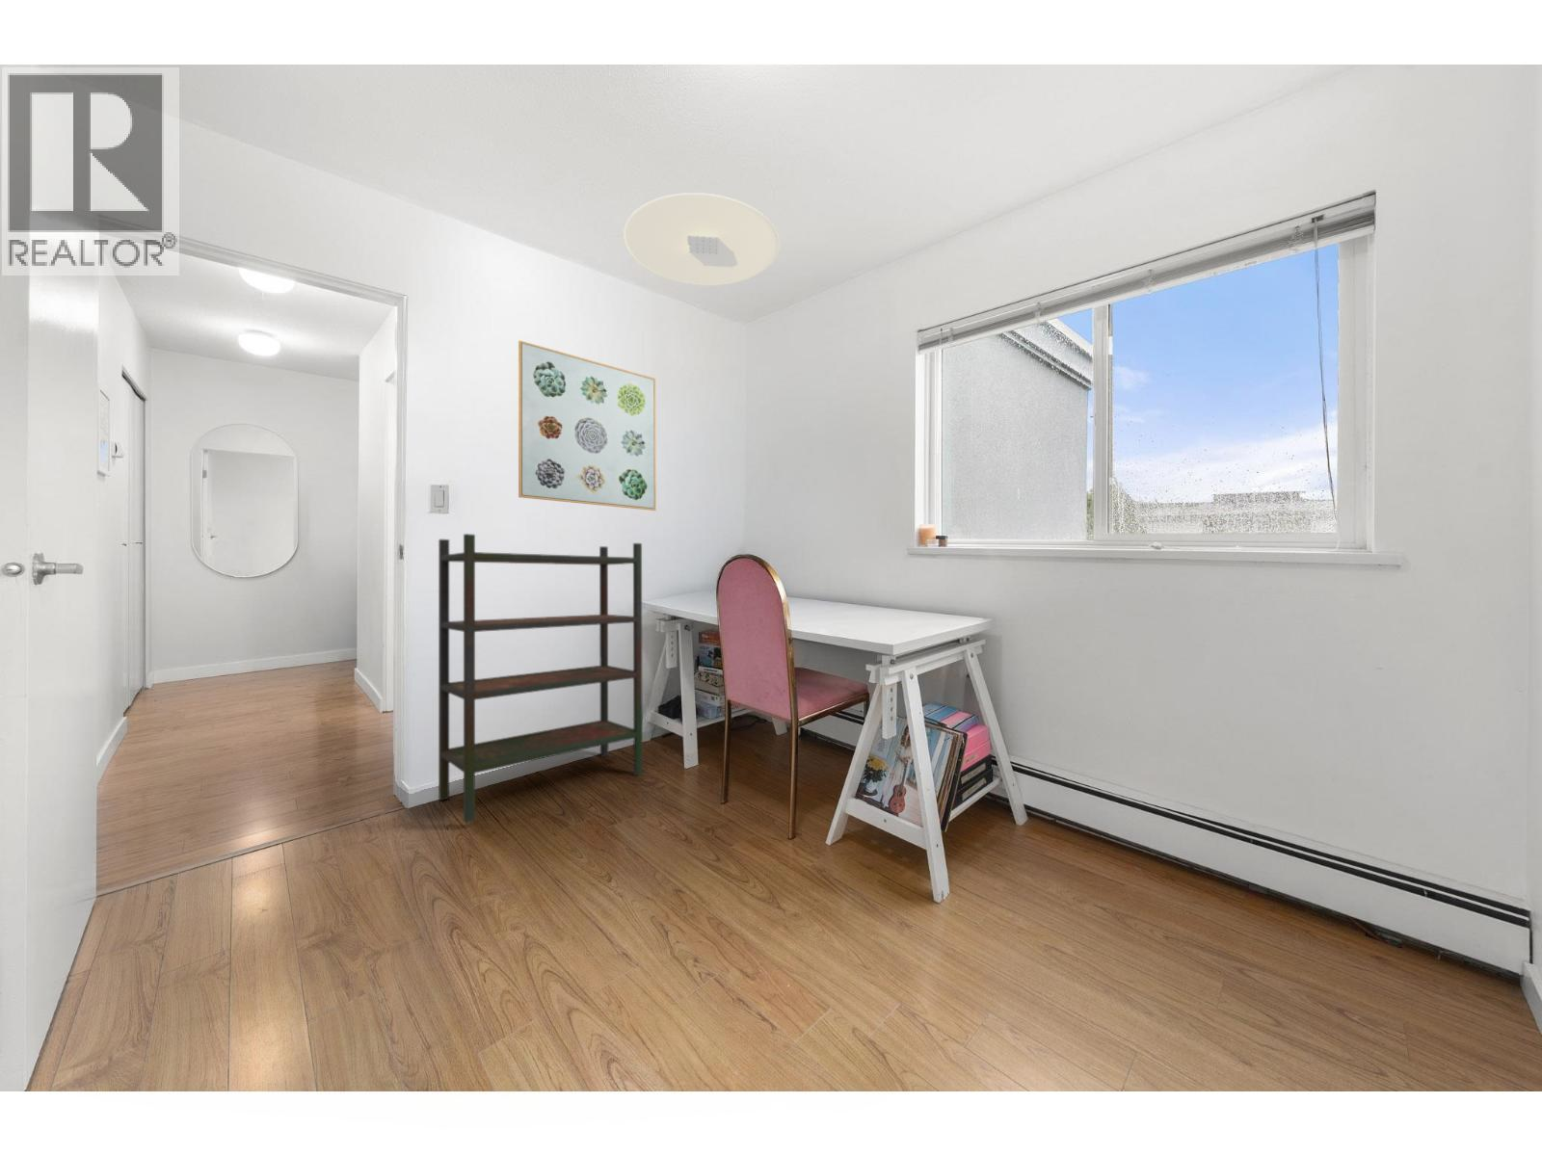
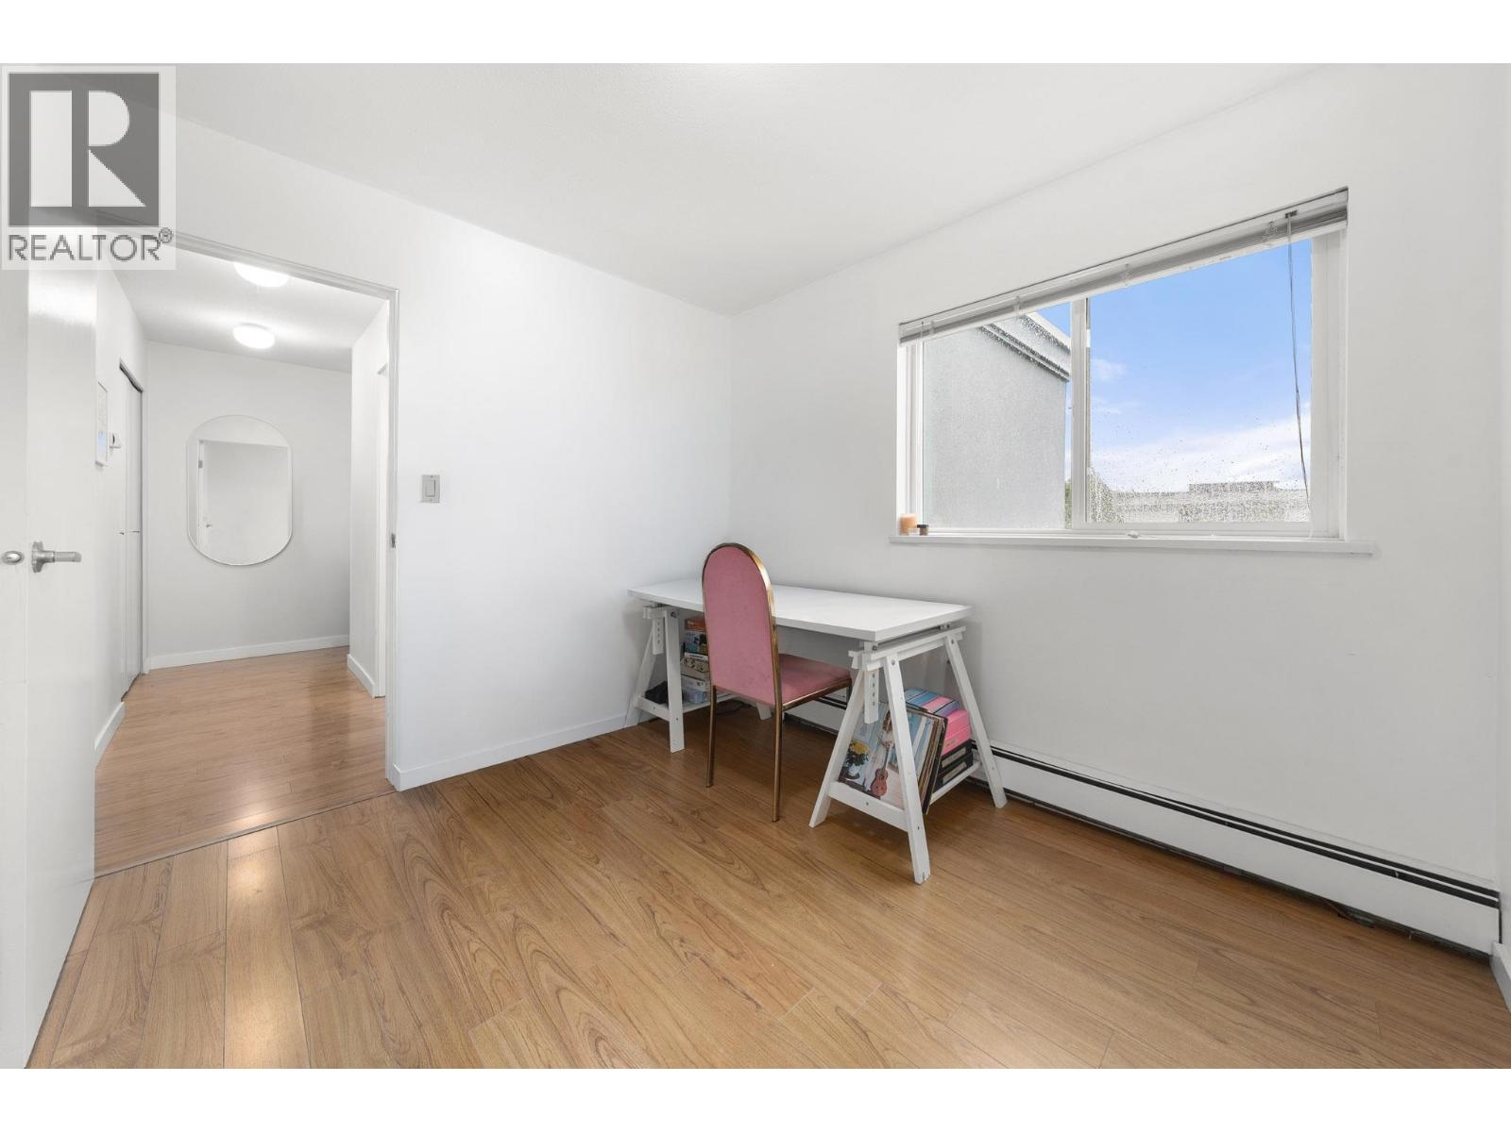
- ceiling light [623,192,781,287]
- wall art [517,340,657,511]
- bookshelf [437,533,644,823]
